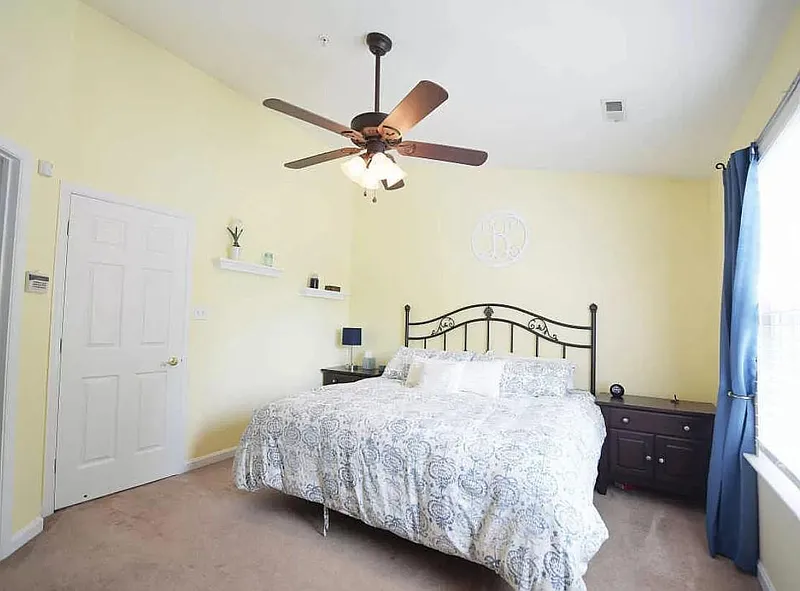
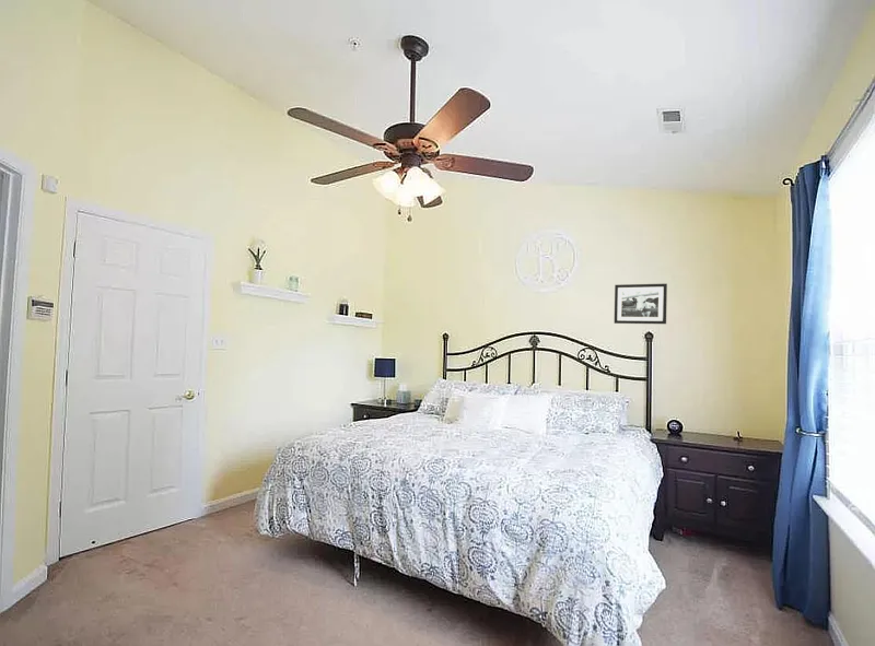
+ picture frame [614,283,668,325]
